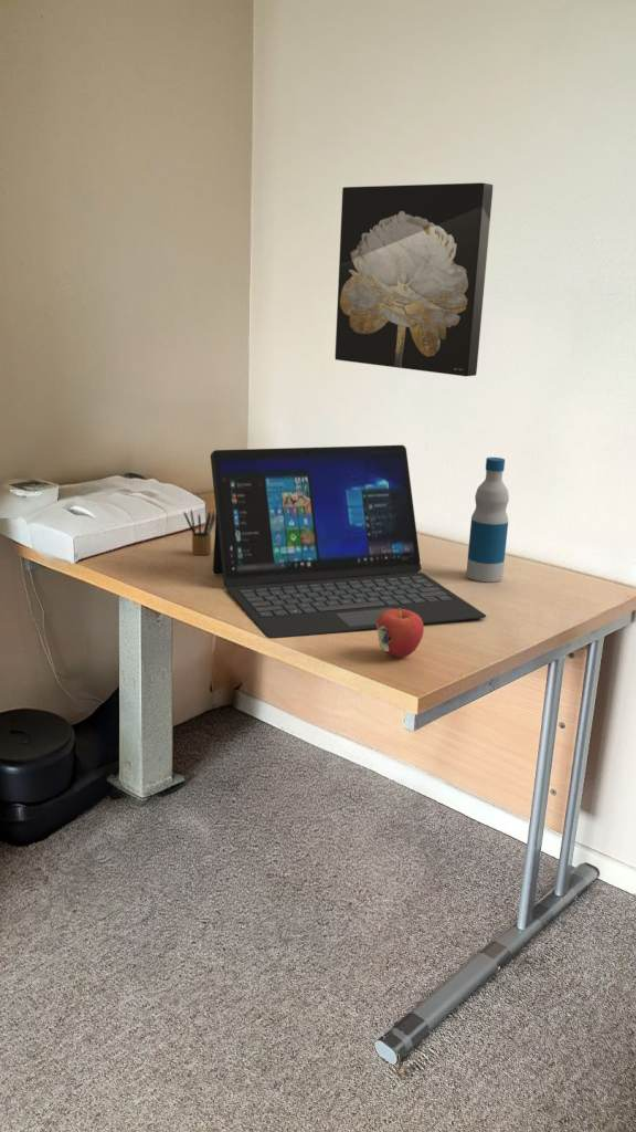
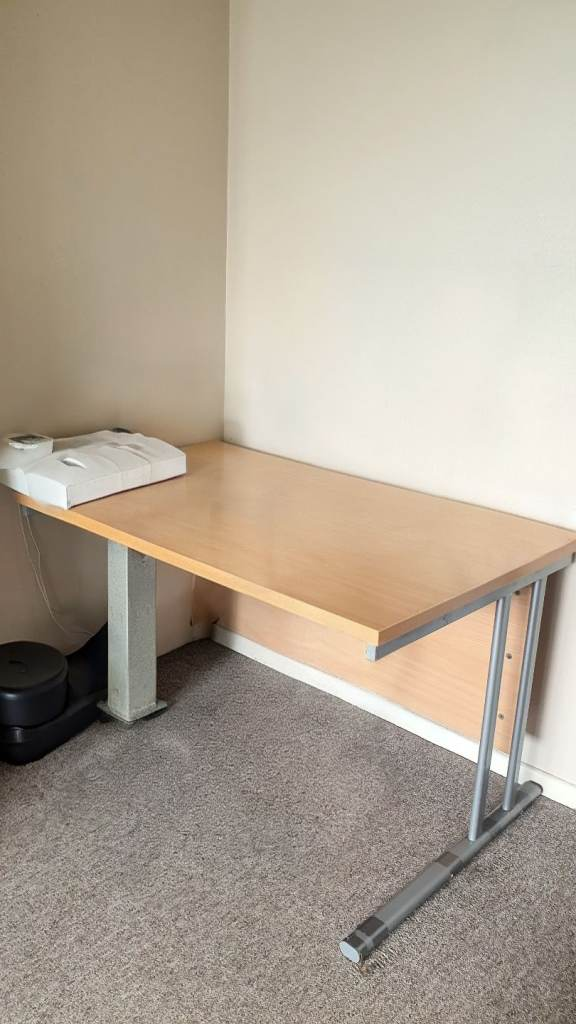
- bottle [465,457,510,583]
- wall art [335,181,494,377]
- pencil box [182,509,216,556]
- laptop [210,444,487,640]
- apple [377,608,425,659]
